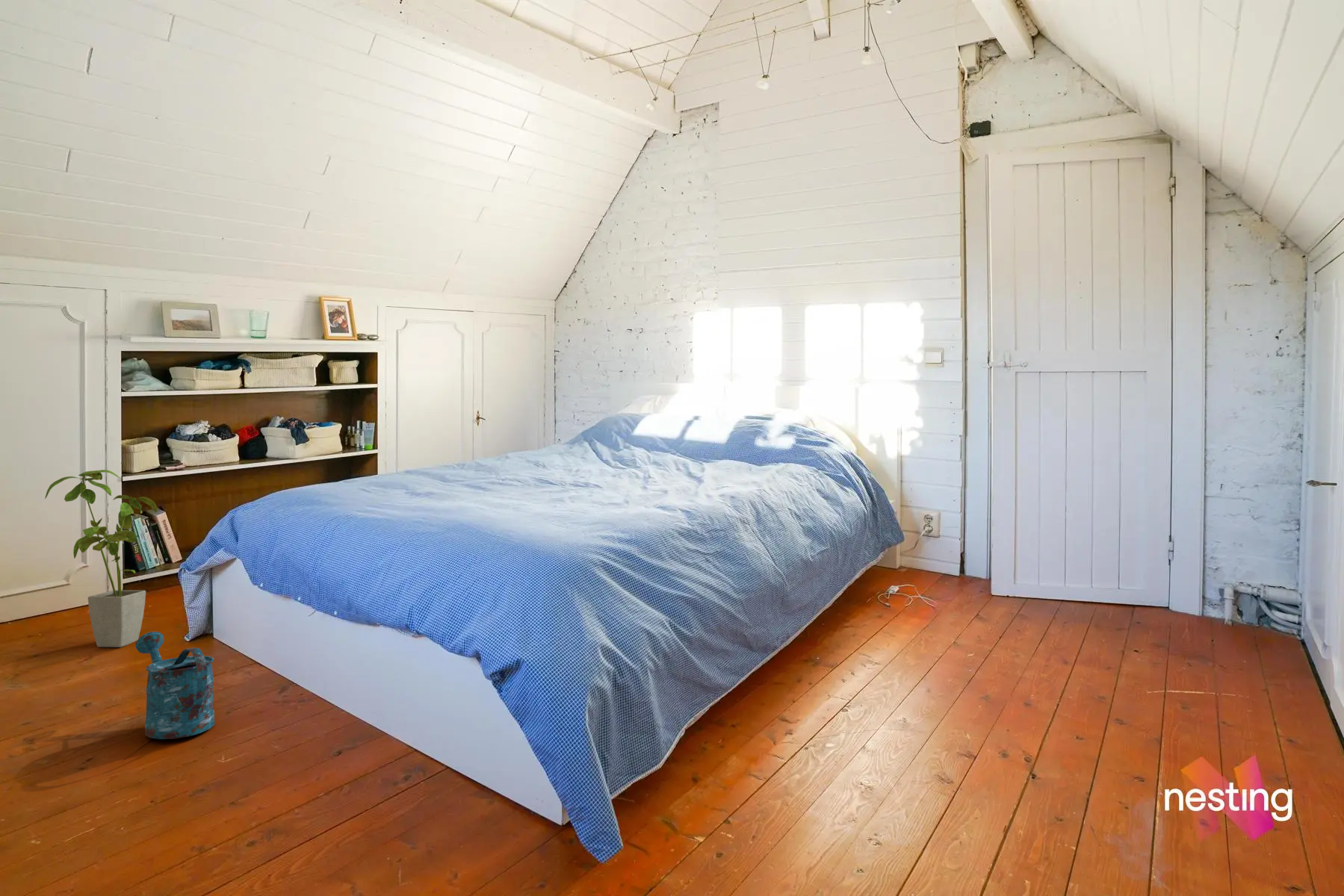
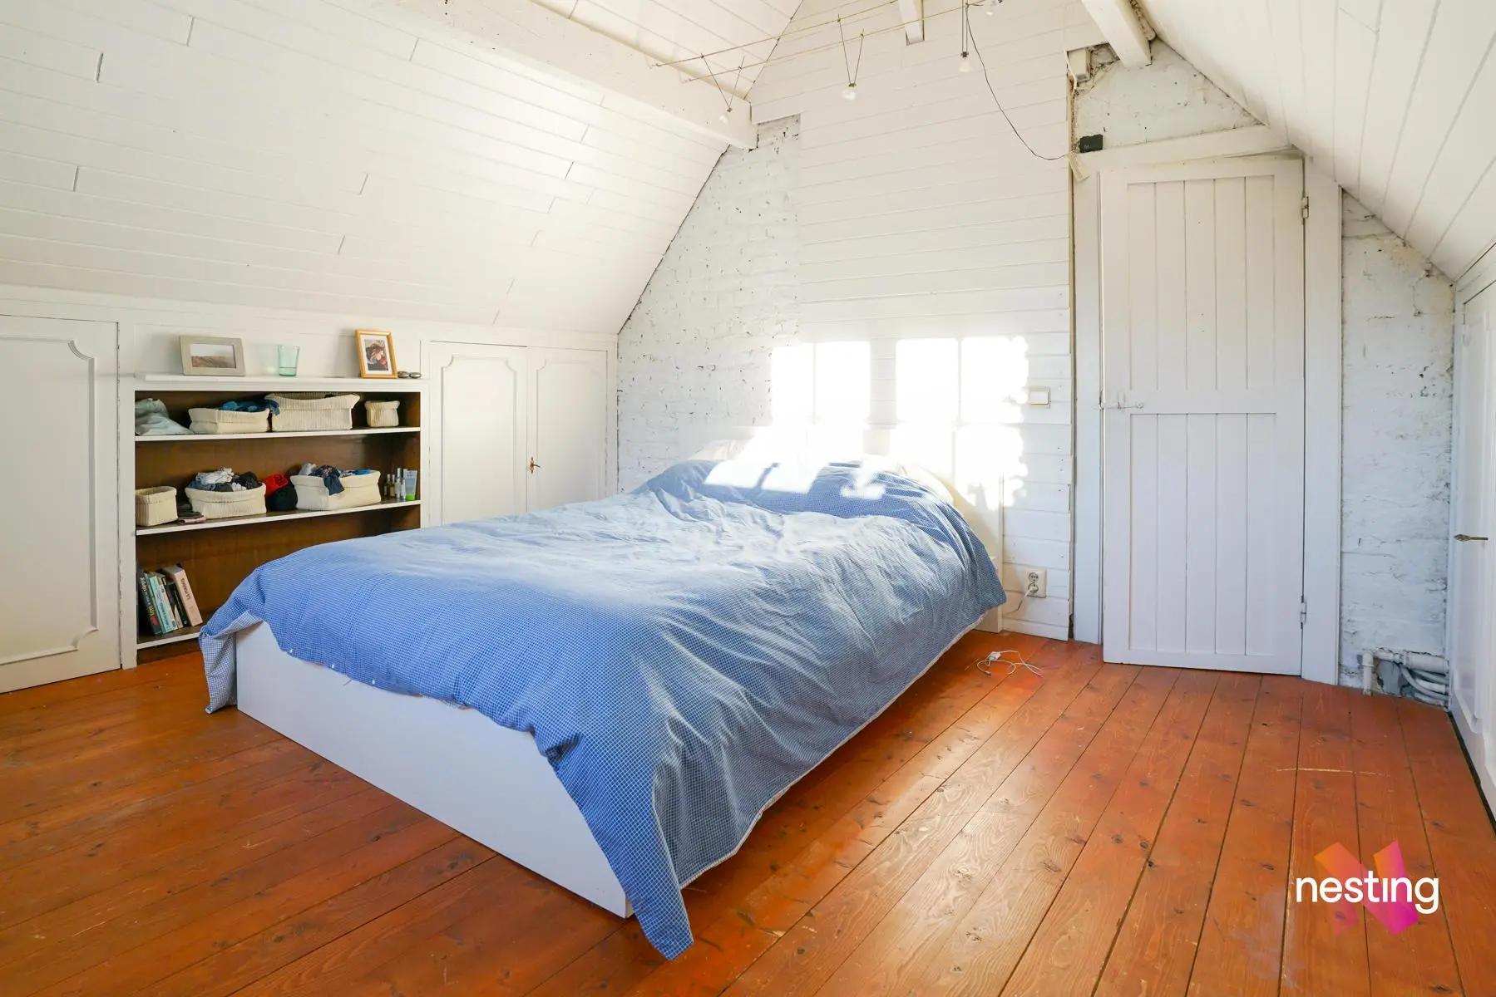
- watering can [134,631,215,740]
- house plant [44,469,158,648]
